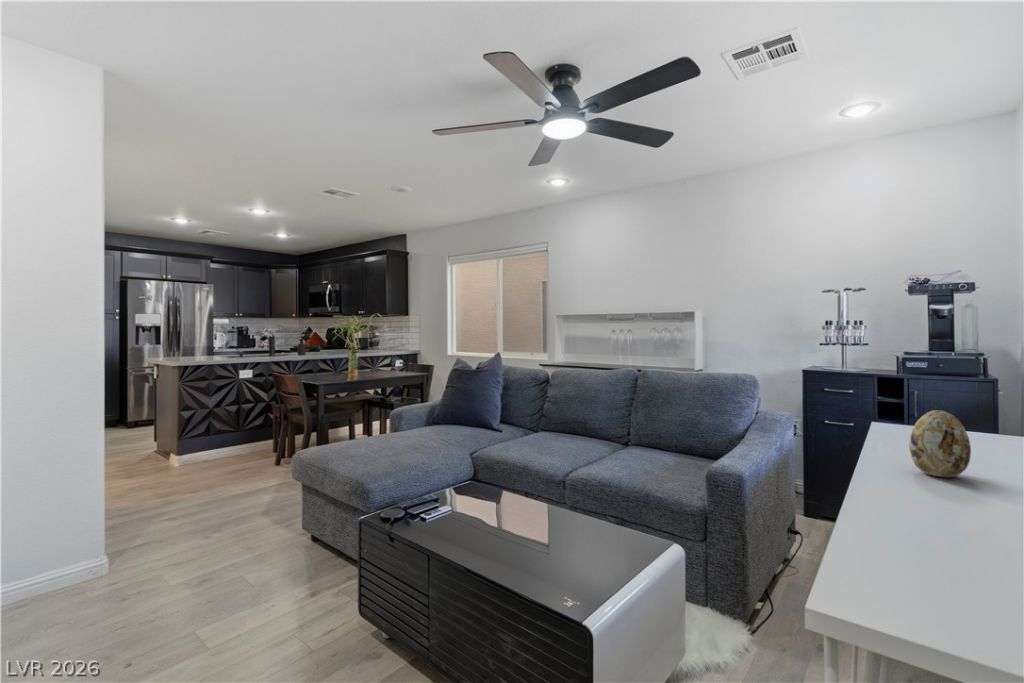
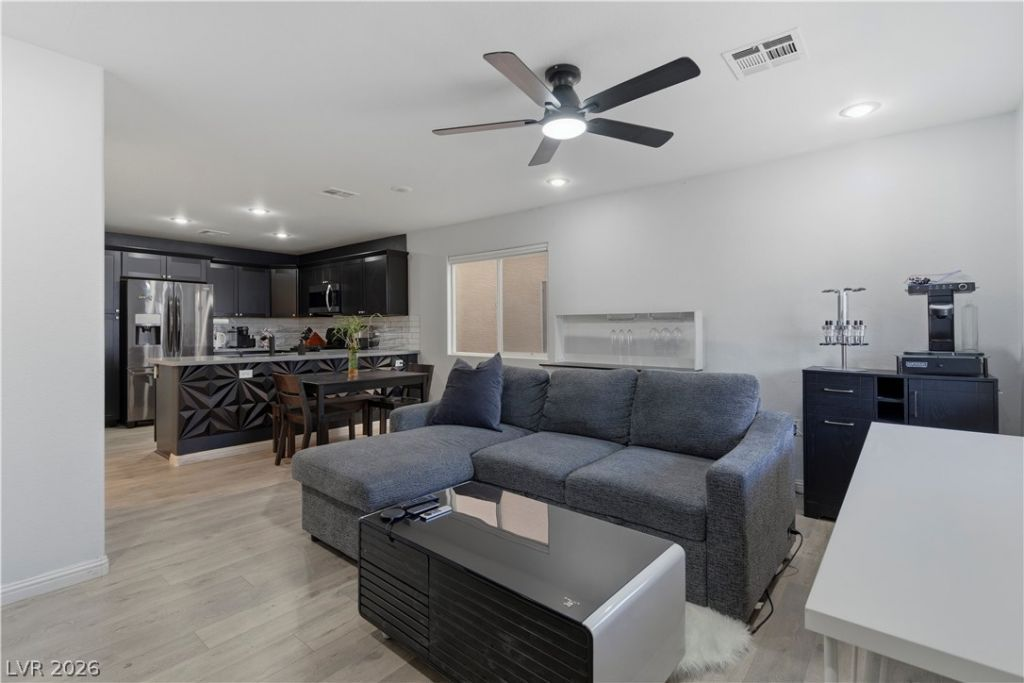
- decorative egg [908,409,972,478]
